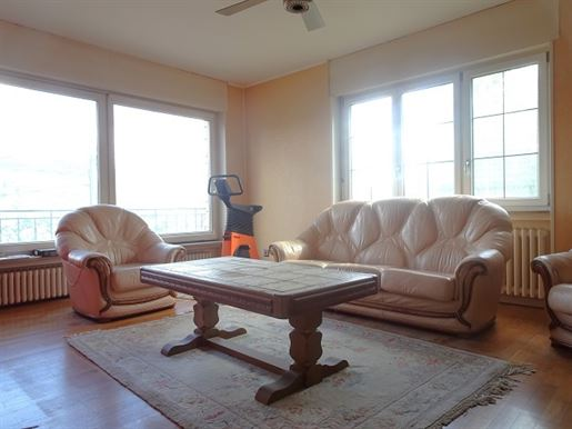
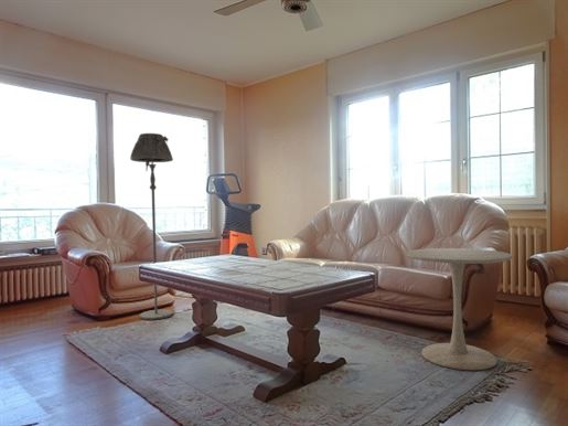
+ side table [405,247,514,371]
+ floor lamp [129,132,174,321]
